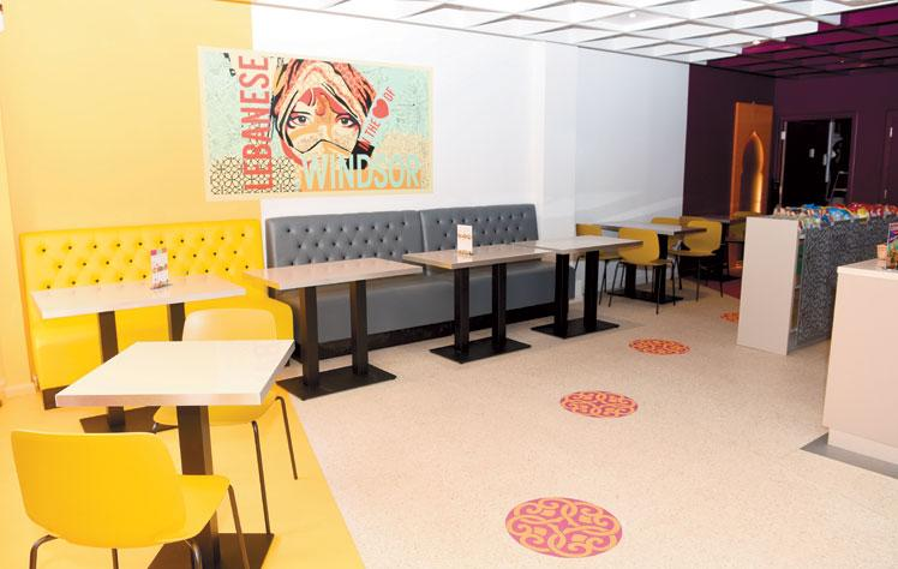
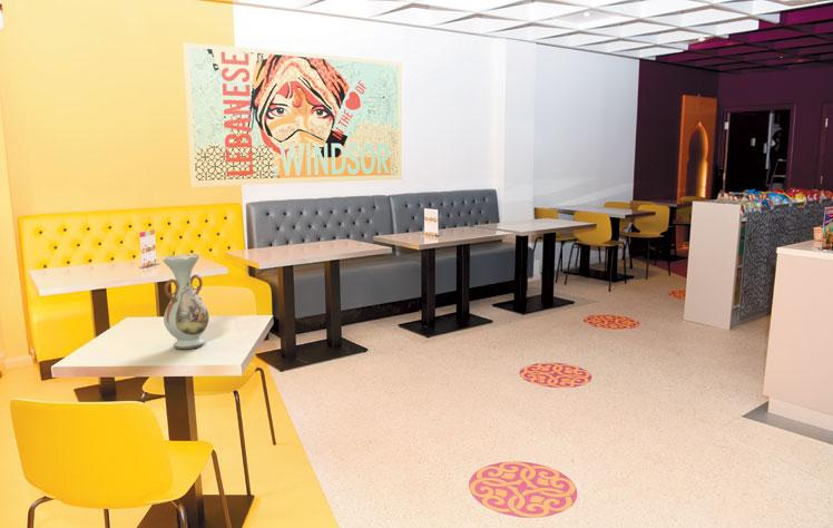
+ vase [161,253,210,350]
